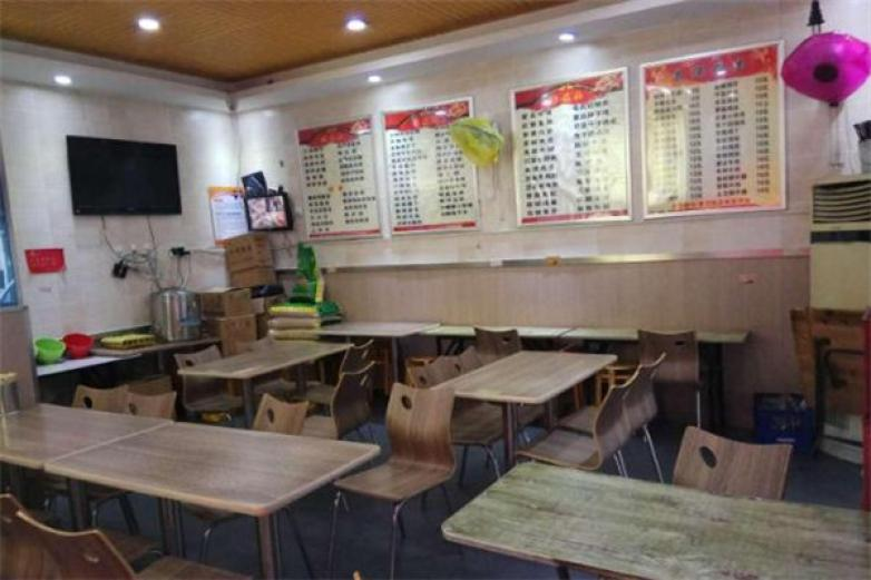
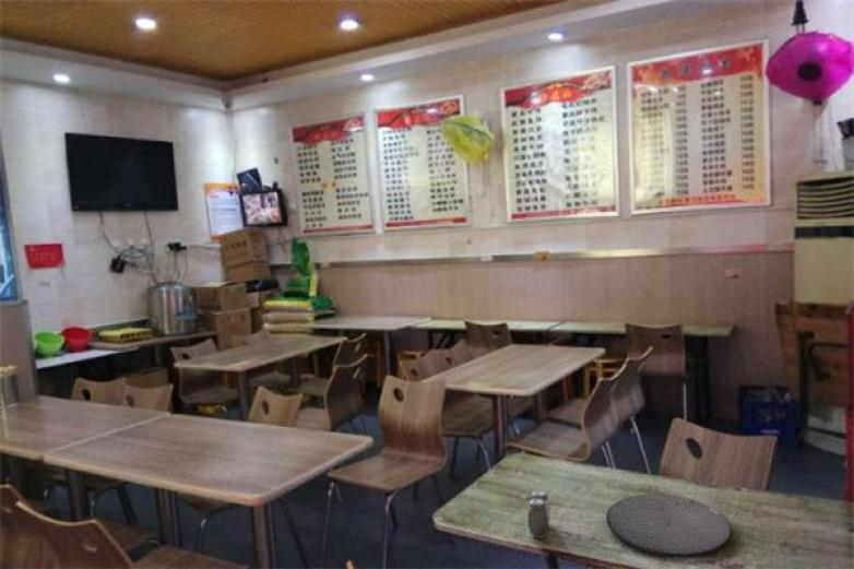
+ salt and pepper shaker [526,489,551,540]
+ plate [605,493,732,558]
